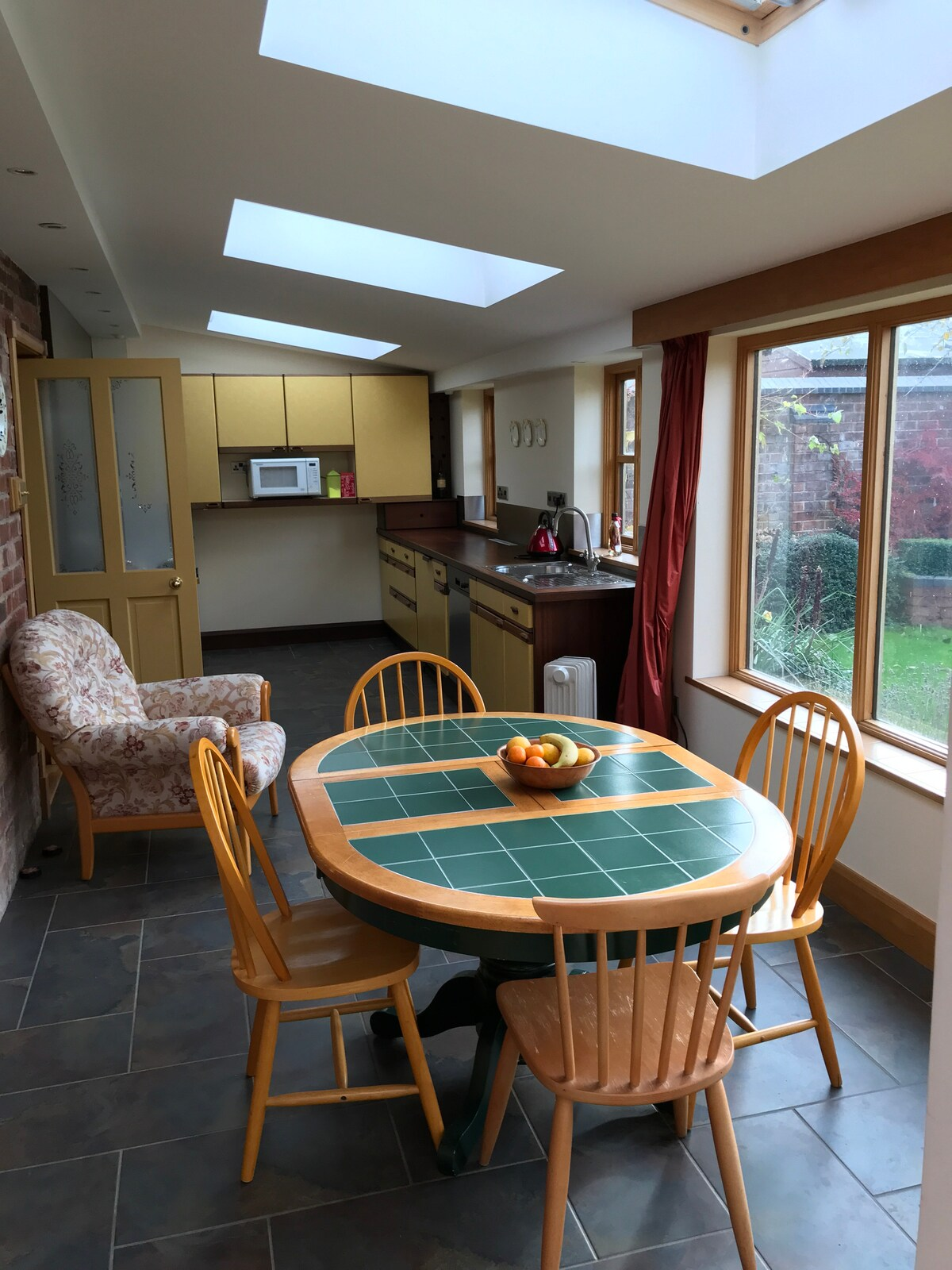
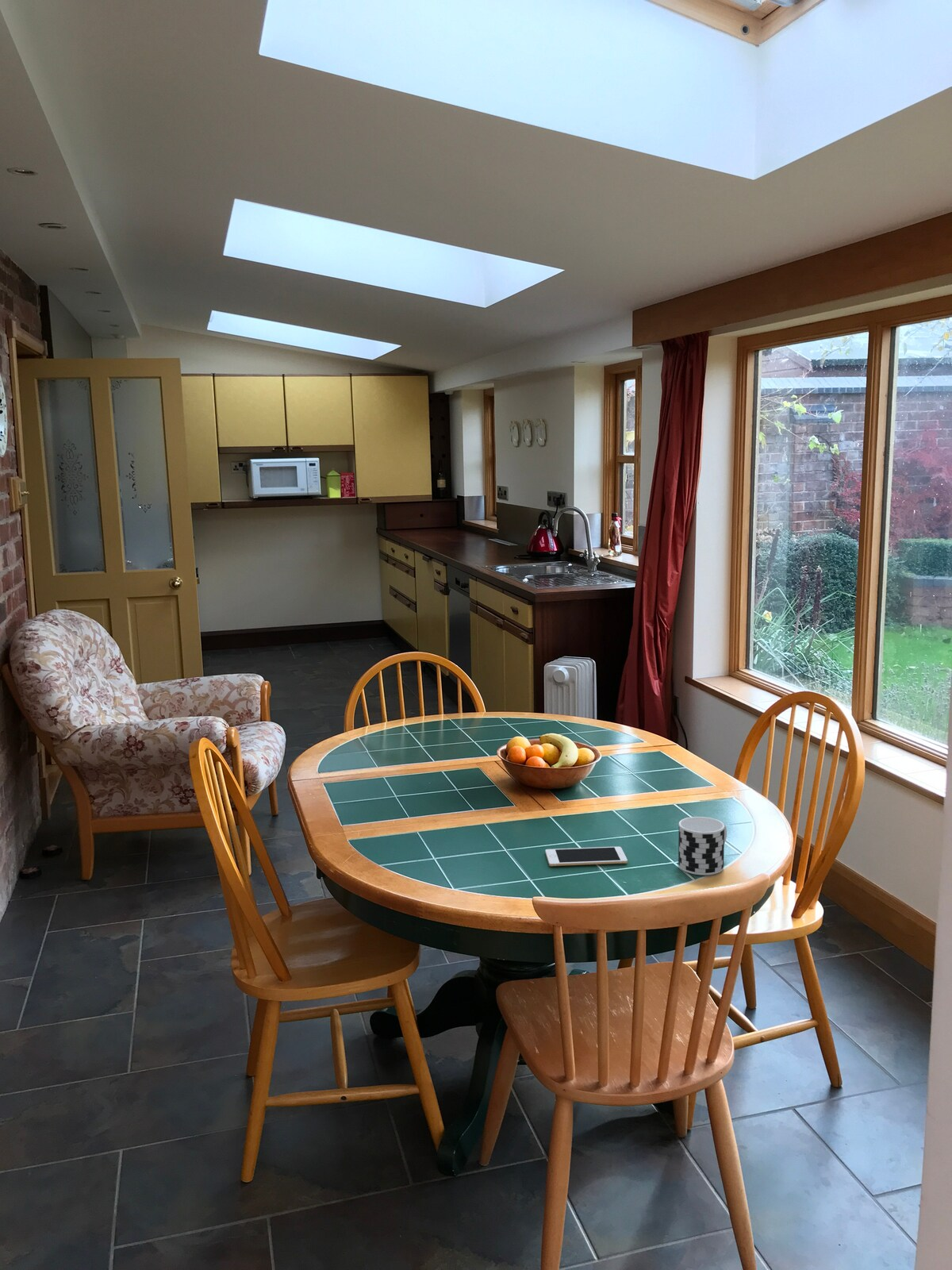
+ cup [678,816,727,876]
+ cell phone [545,846,628,867]
